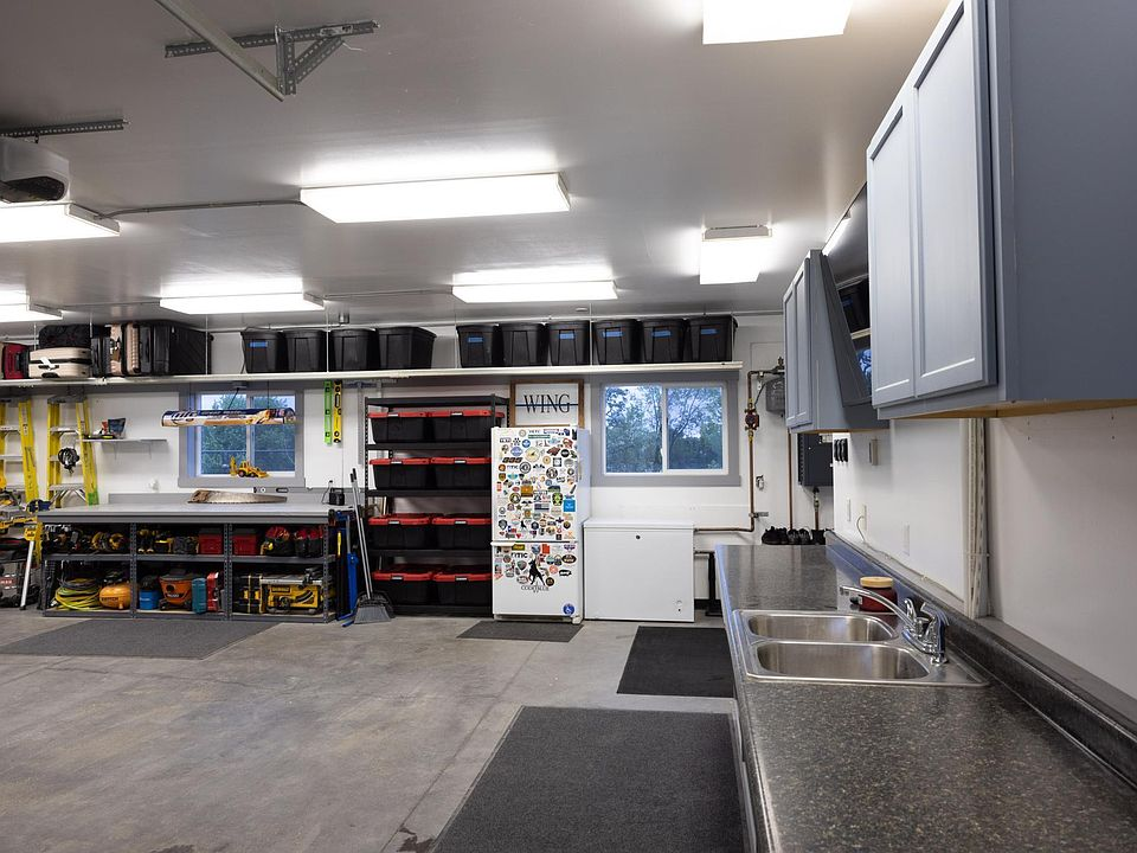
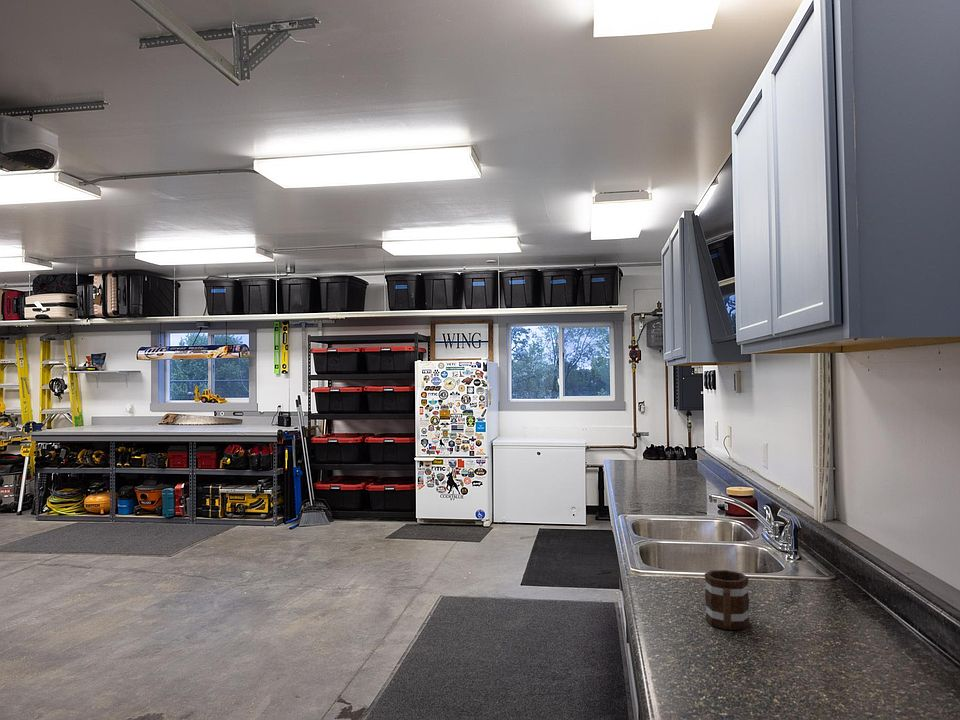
+ mug [704,569,751,631]
